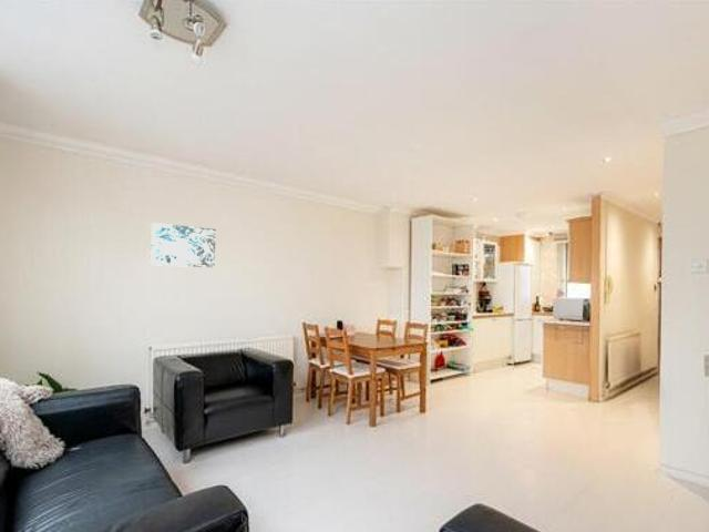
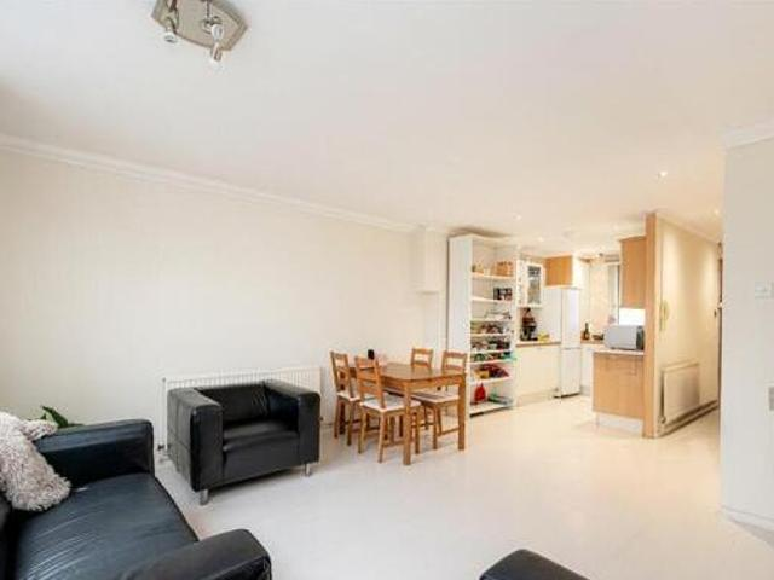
- wall art [148,222,217,268]
